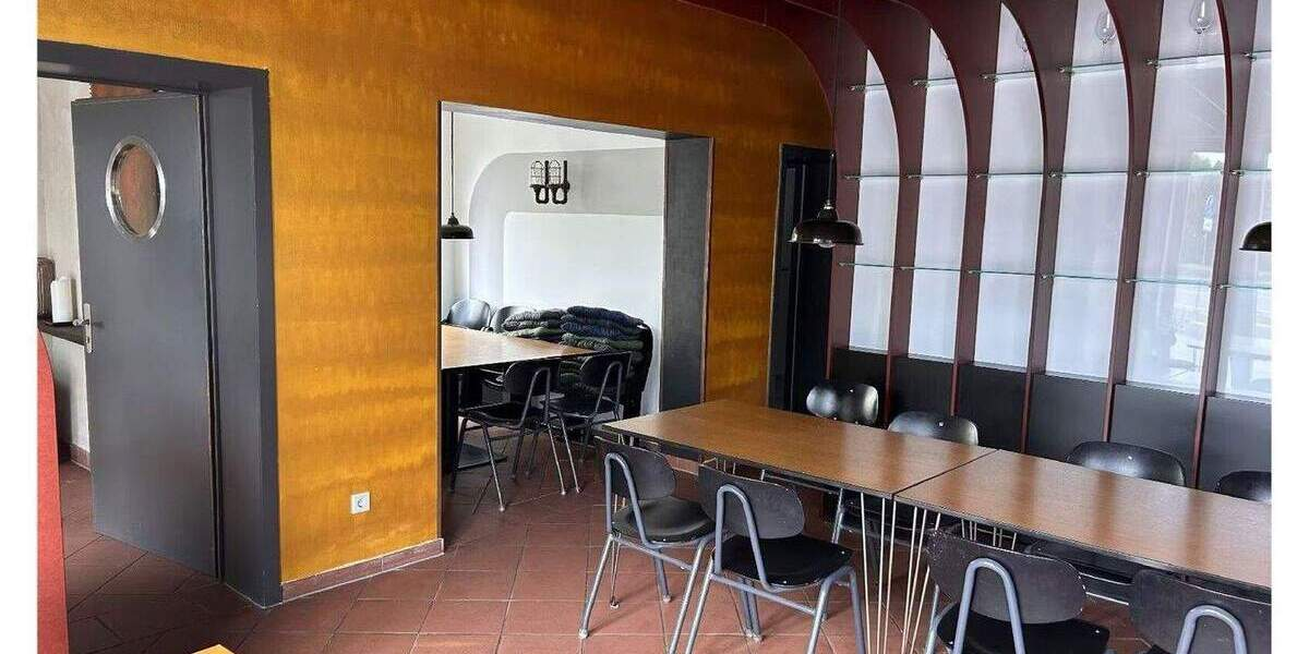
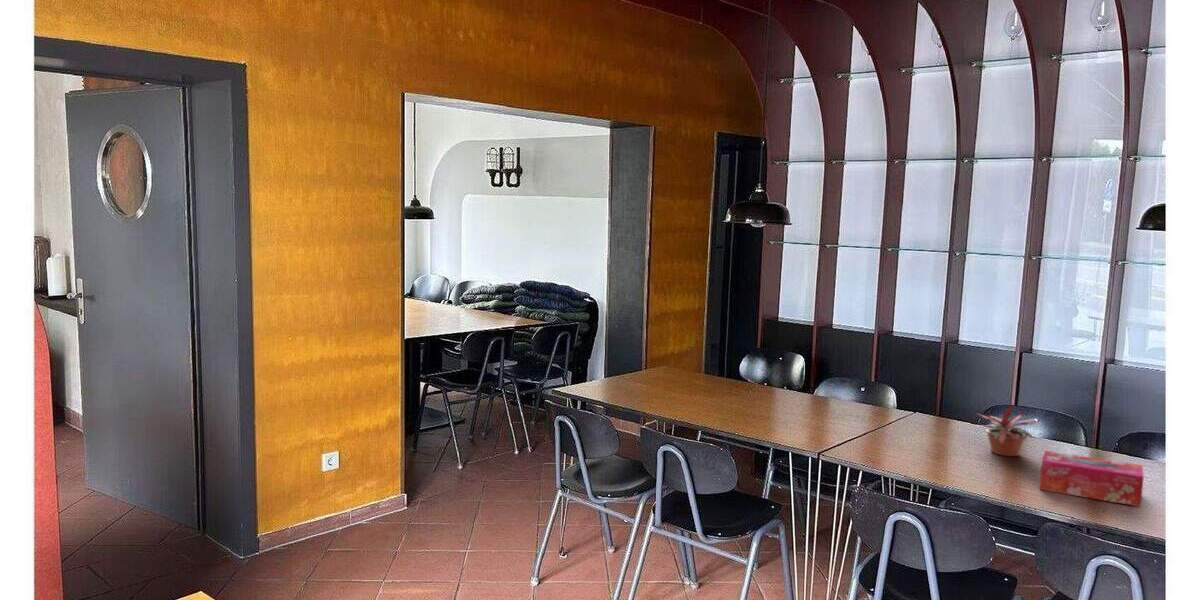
+ tissue box [1039,450,1145,508]
+ potted plant [977,403,1044,457]
